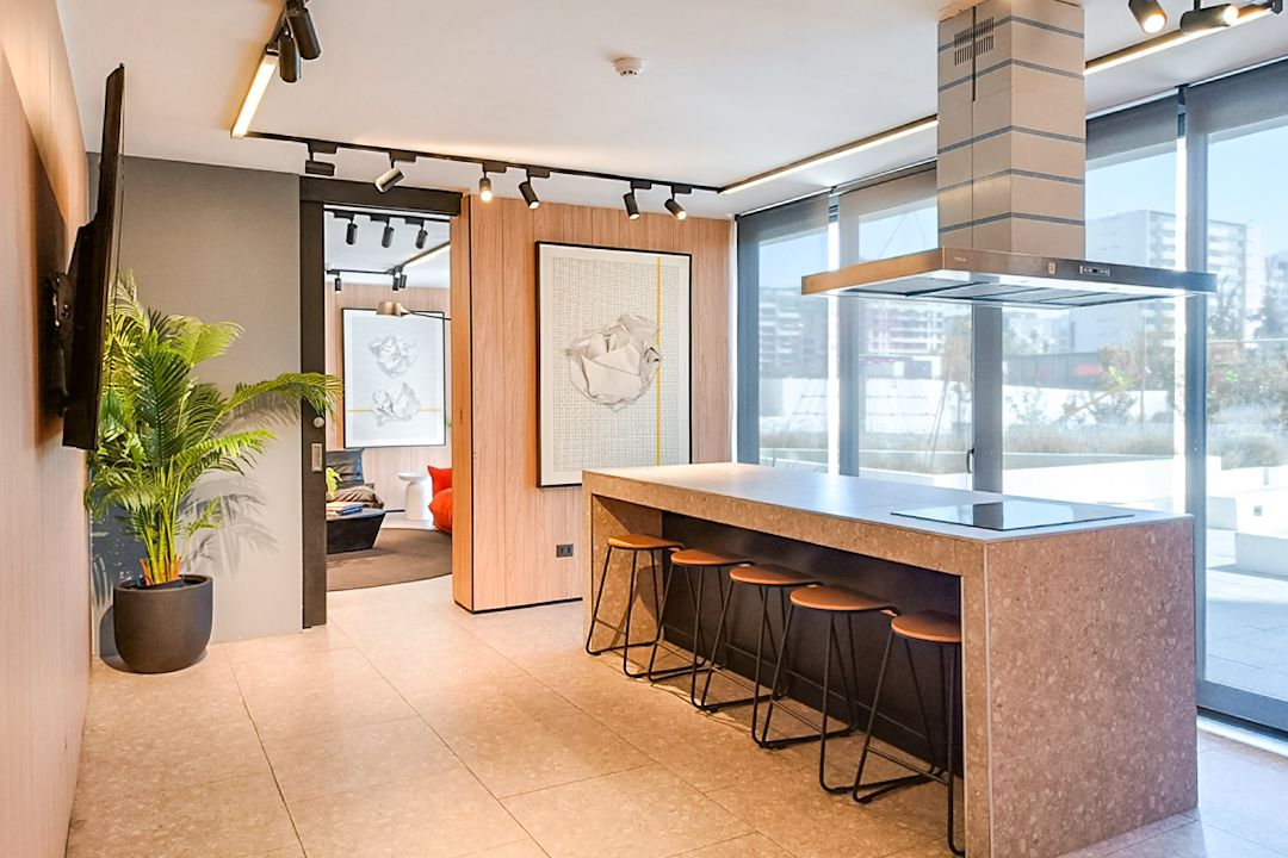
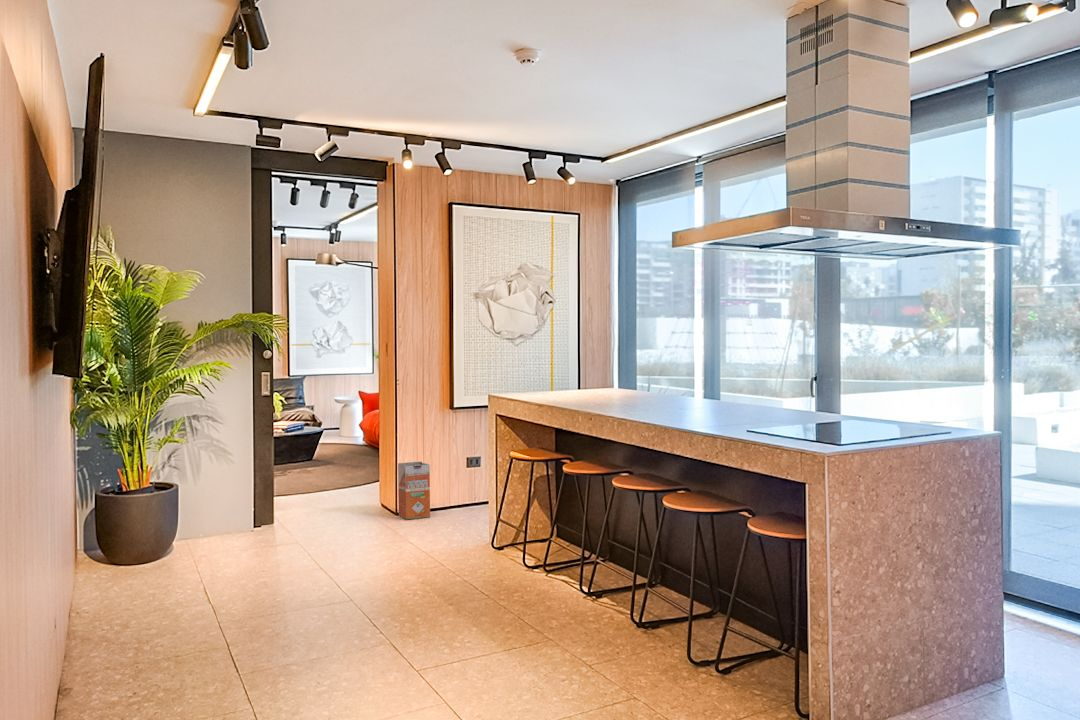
+ waste bin [397,460,431,521]
